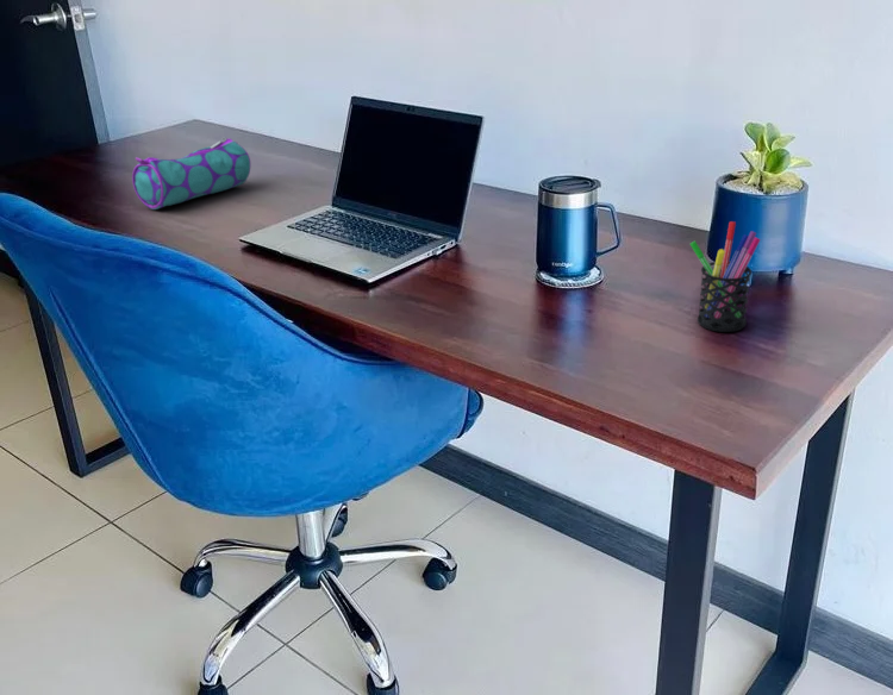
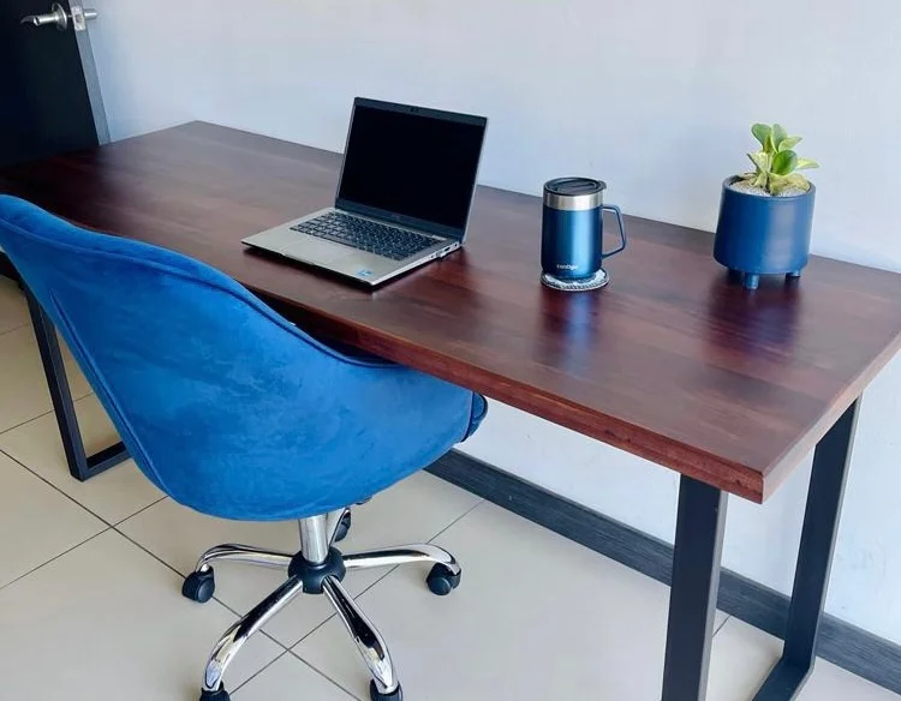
- pencil case [131,136,251,211]
- pen holder [688,220,762,333]
